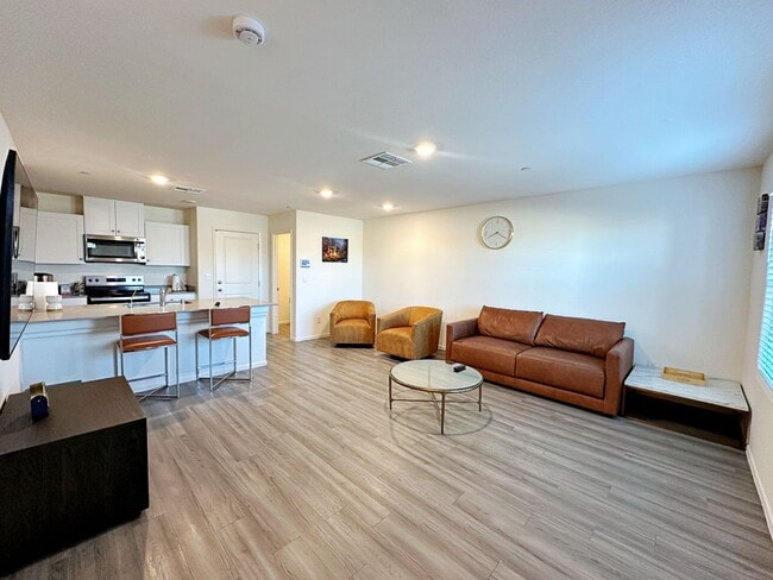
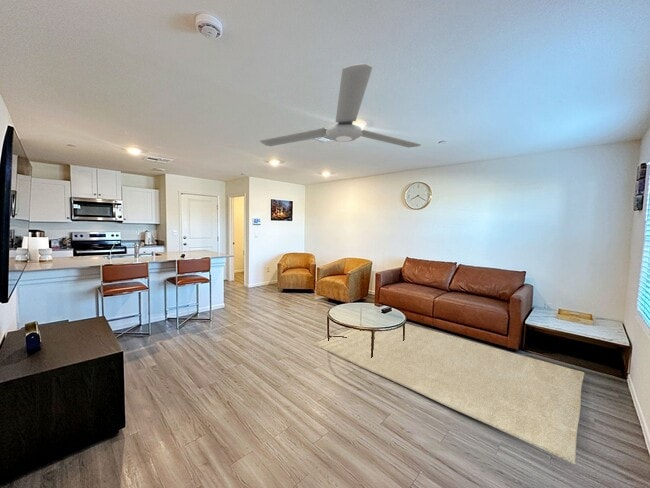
+ ceiling fan [259,62,422,149]
+ rug [313,323,585,465]
